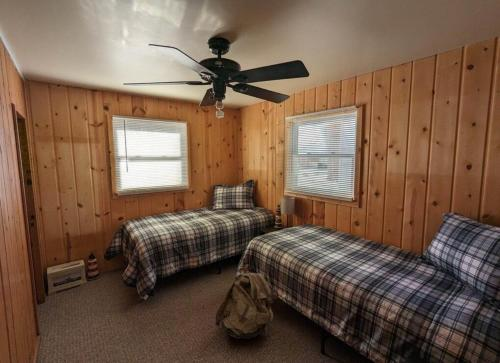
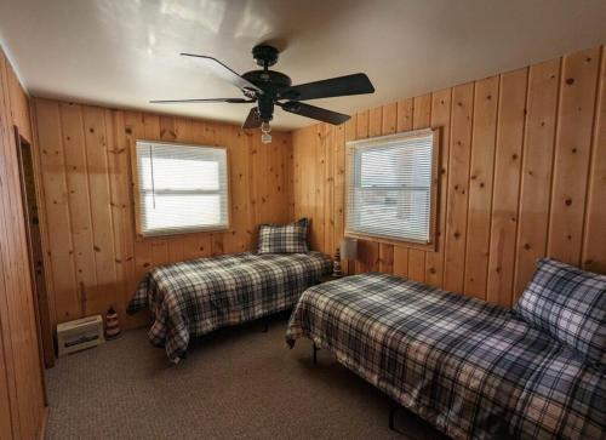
- backpack [215,264,275,339]
